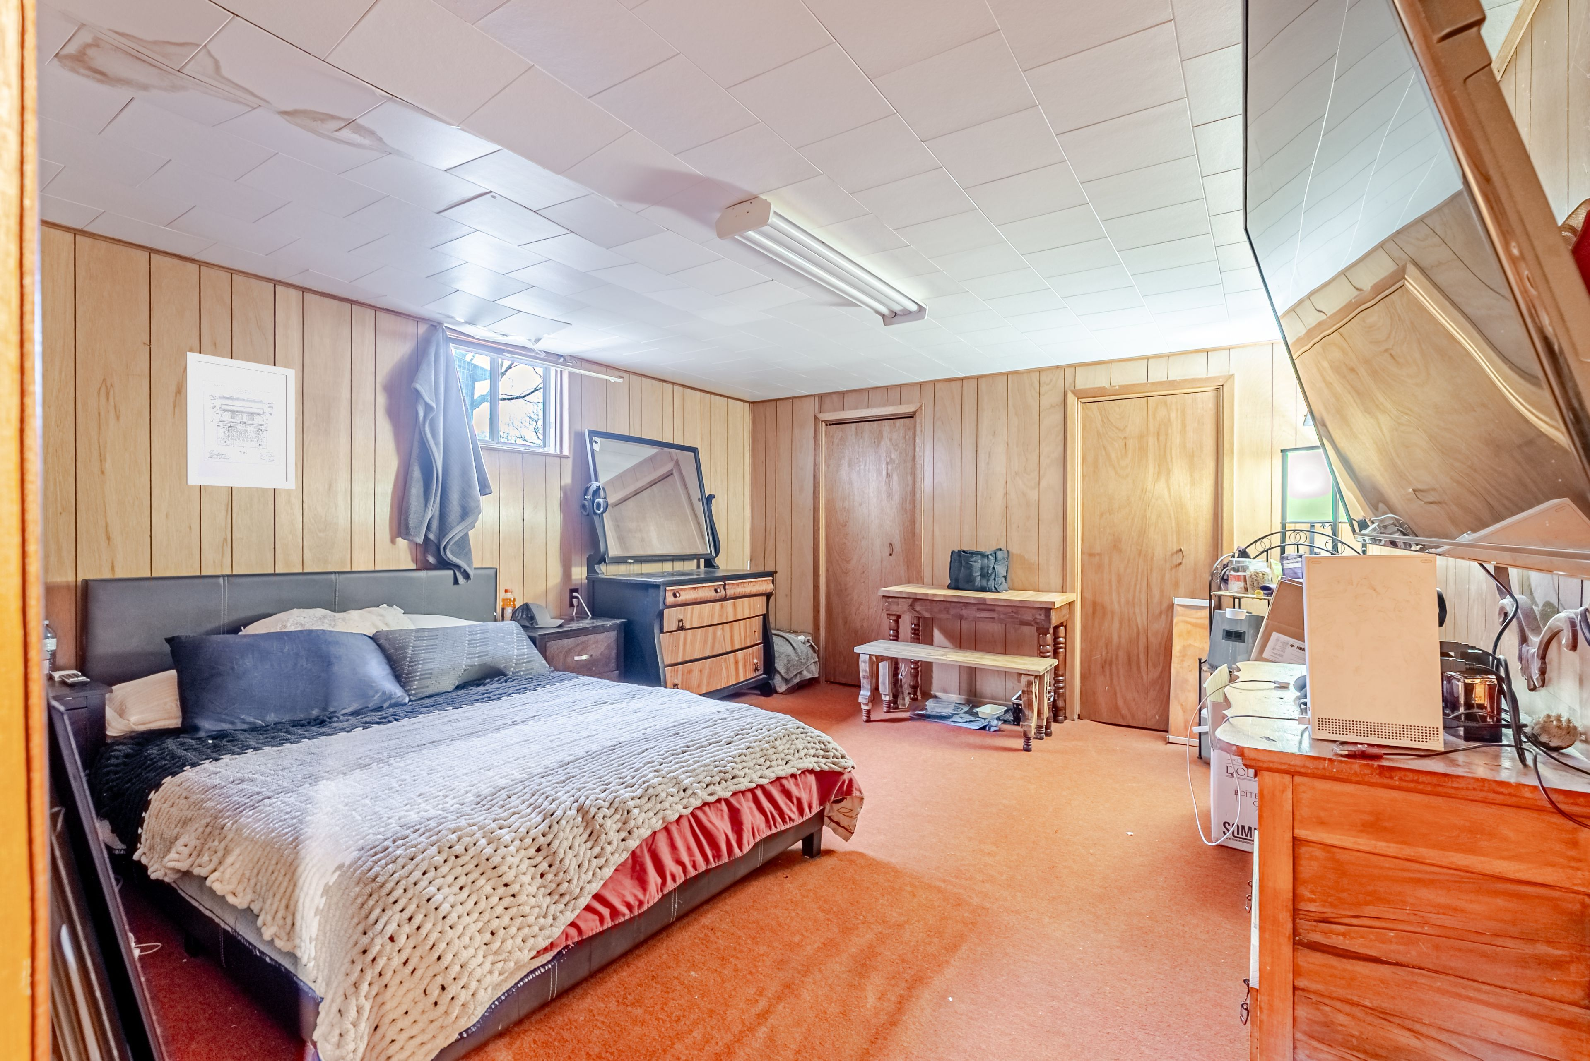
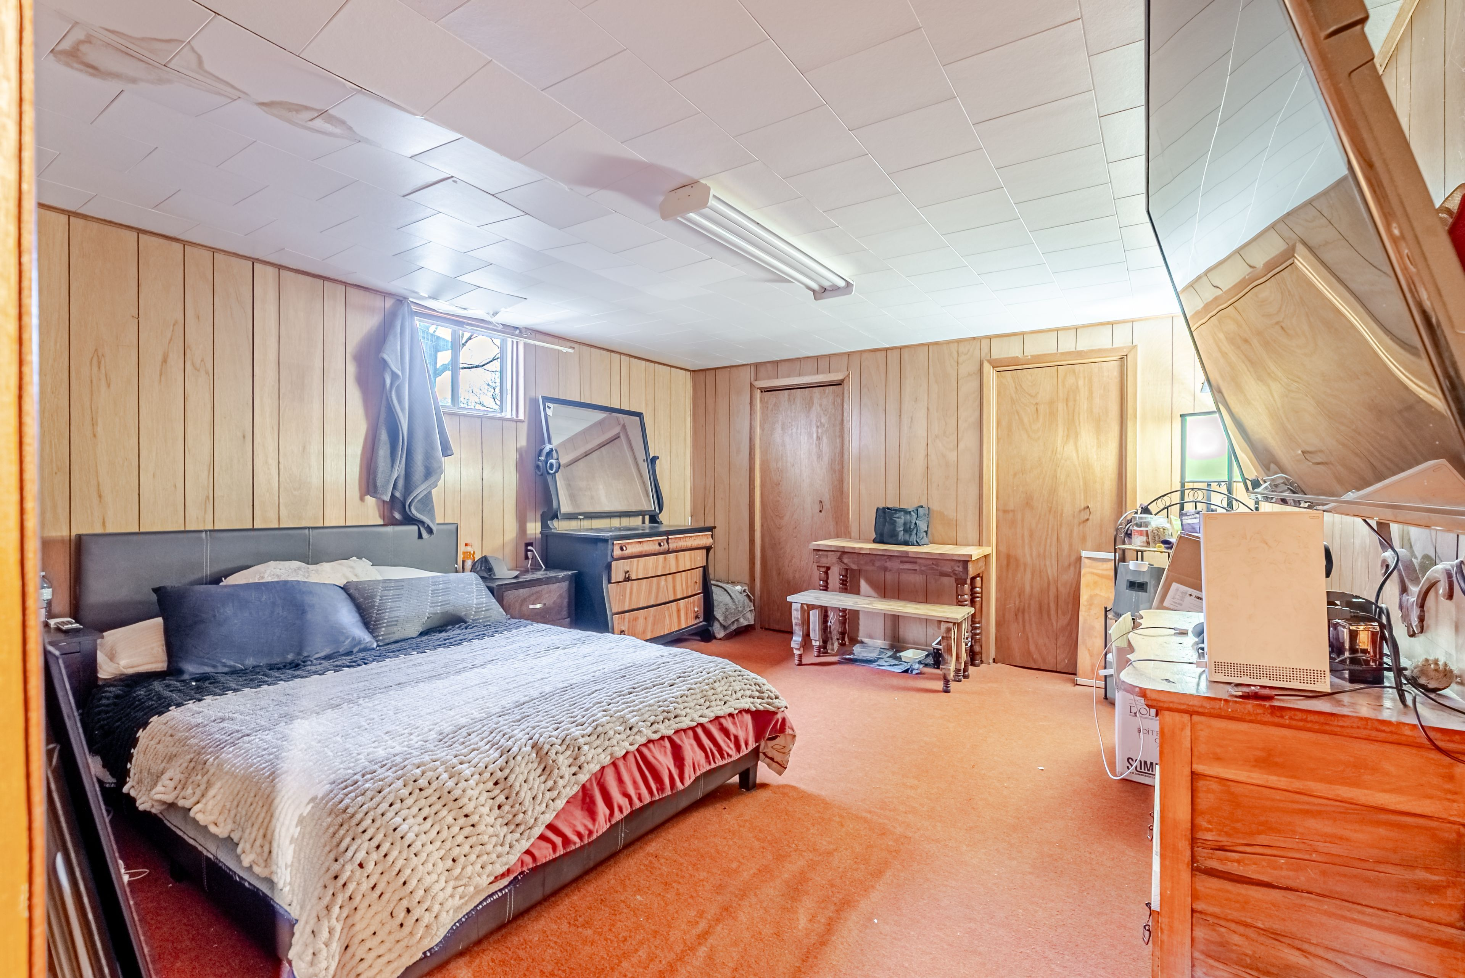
- wall art [186,352,295,489]
